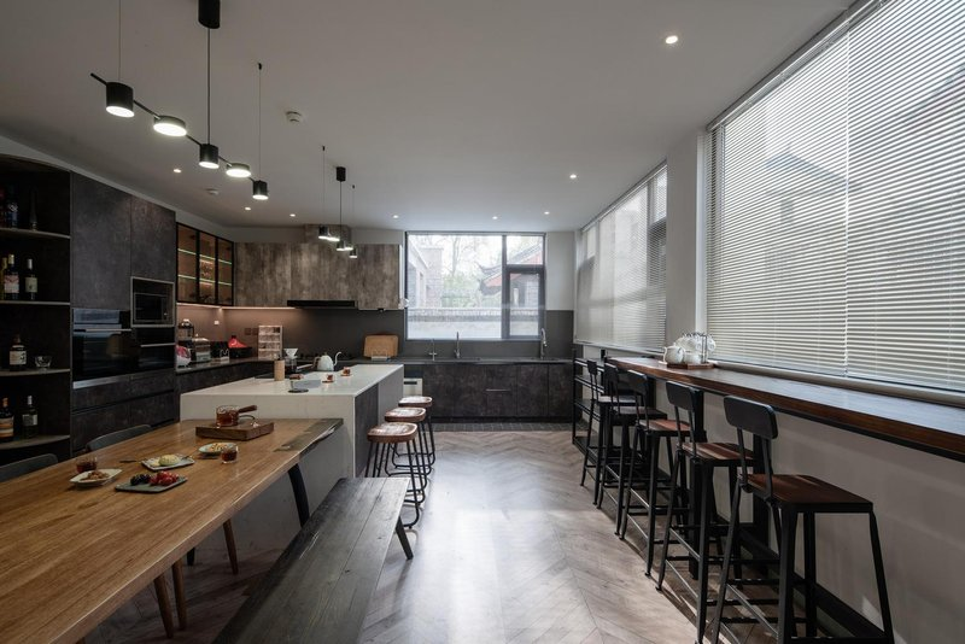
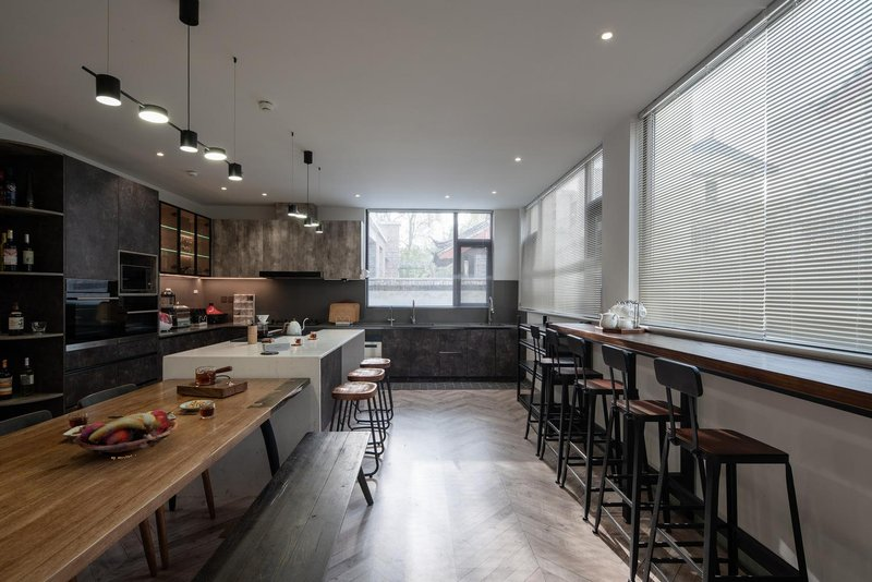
+ fruit basket [72,410,179,458]
